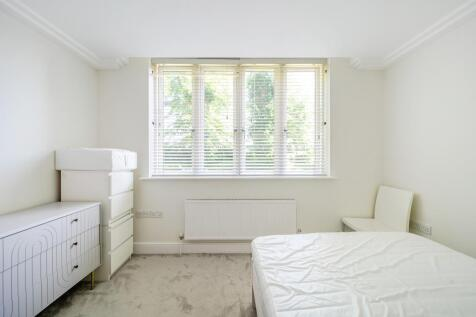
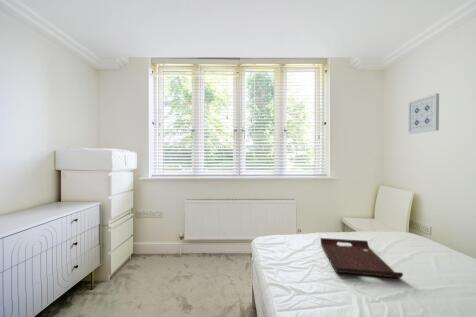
+ wall art [407,93,440,135]
+ serving tray [319,237,404,279]
